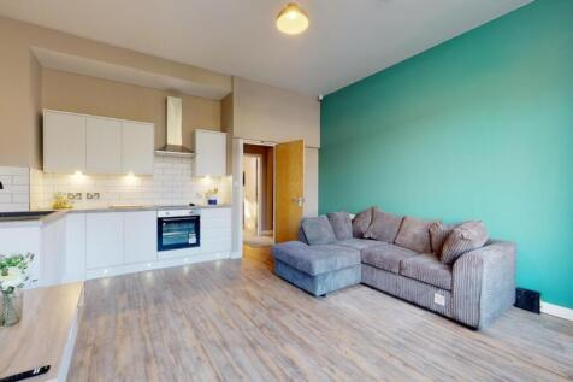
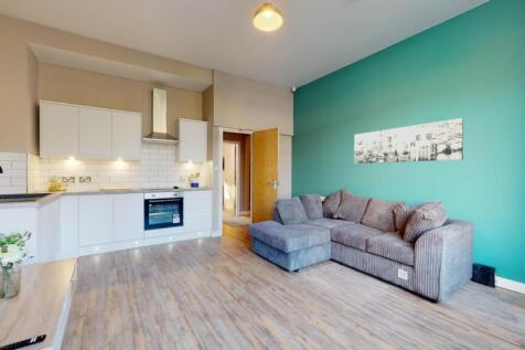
+ wall art [353,117,464,165]
